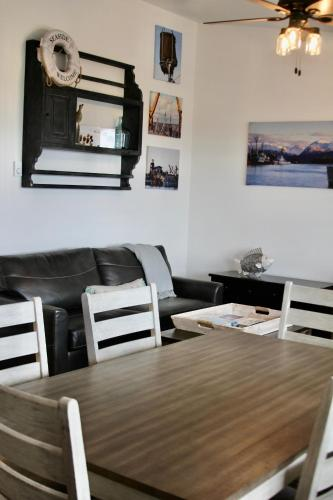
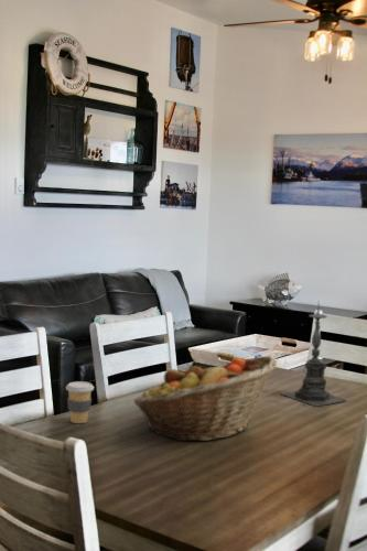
+ candle holder [279,301,348,408]
+ coffee cup [65,380,95,424]
+ fruit basket [132,355,279,442]
